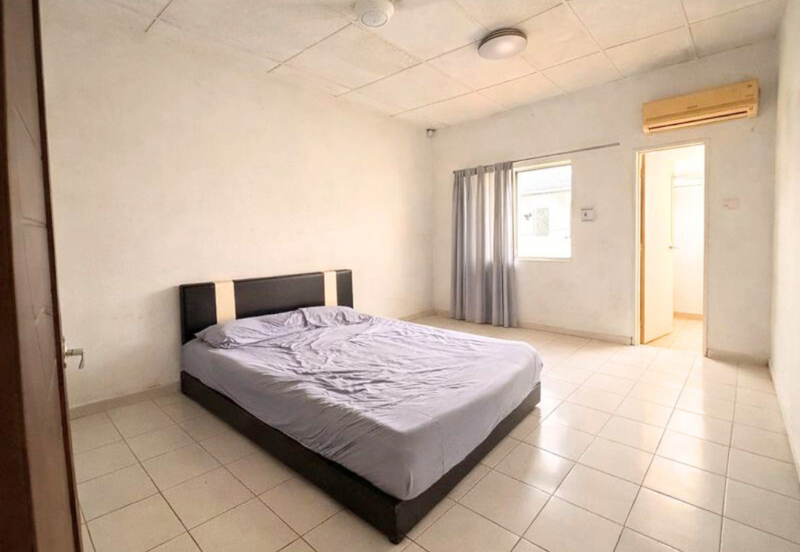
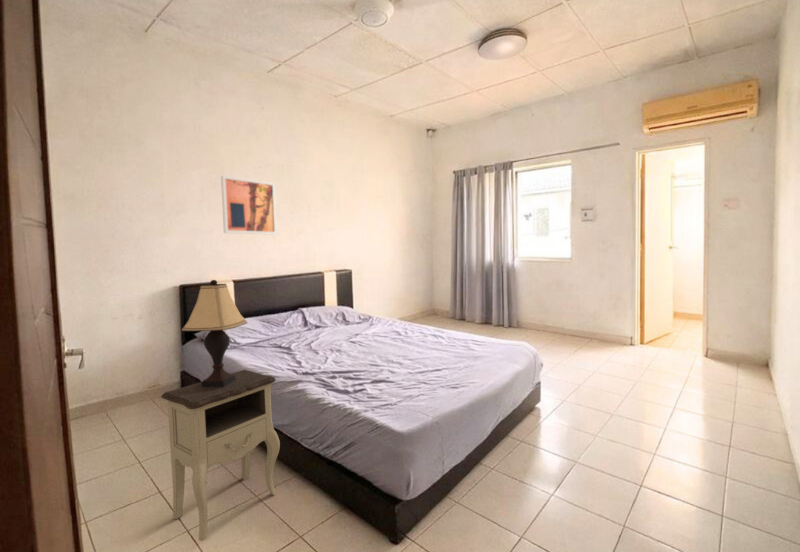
+ nightstand [160,369,281,542]
+ wall art [220,175,278,236]
+ lamp [180,279,248,387]
